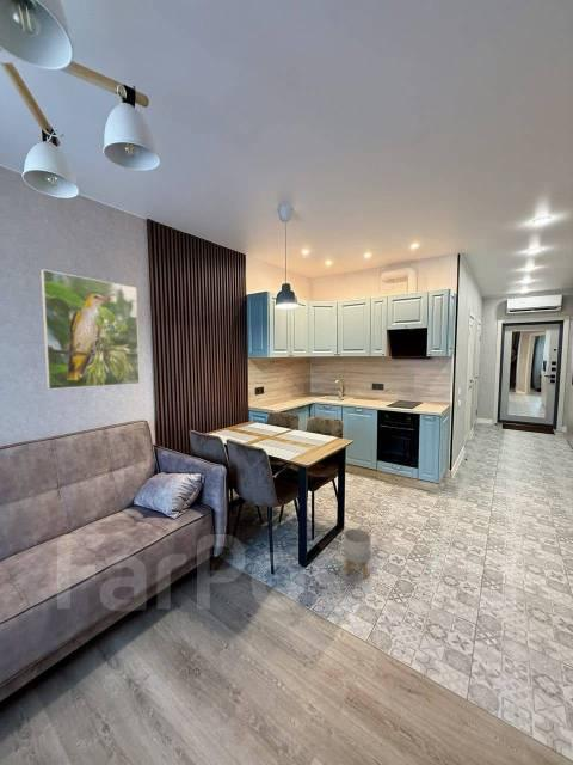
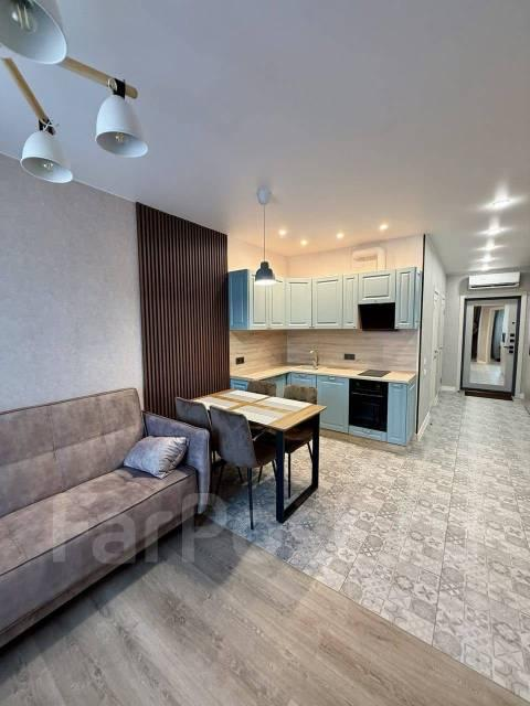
- planter [343,527,372,580]
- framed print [39,268,141,391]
